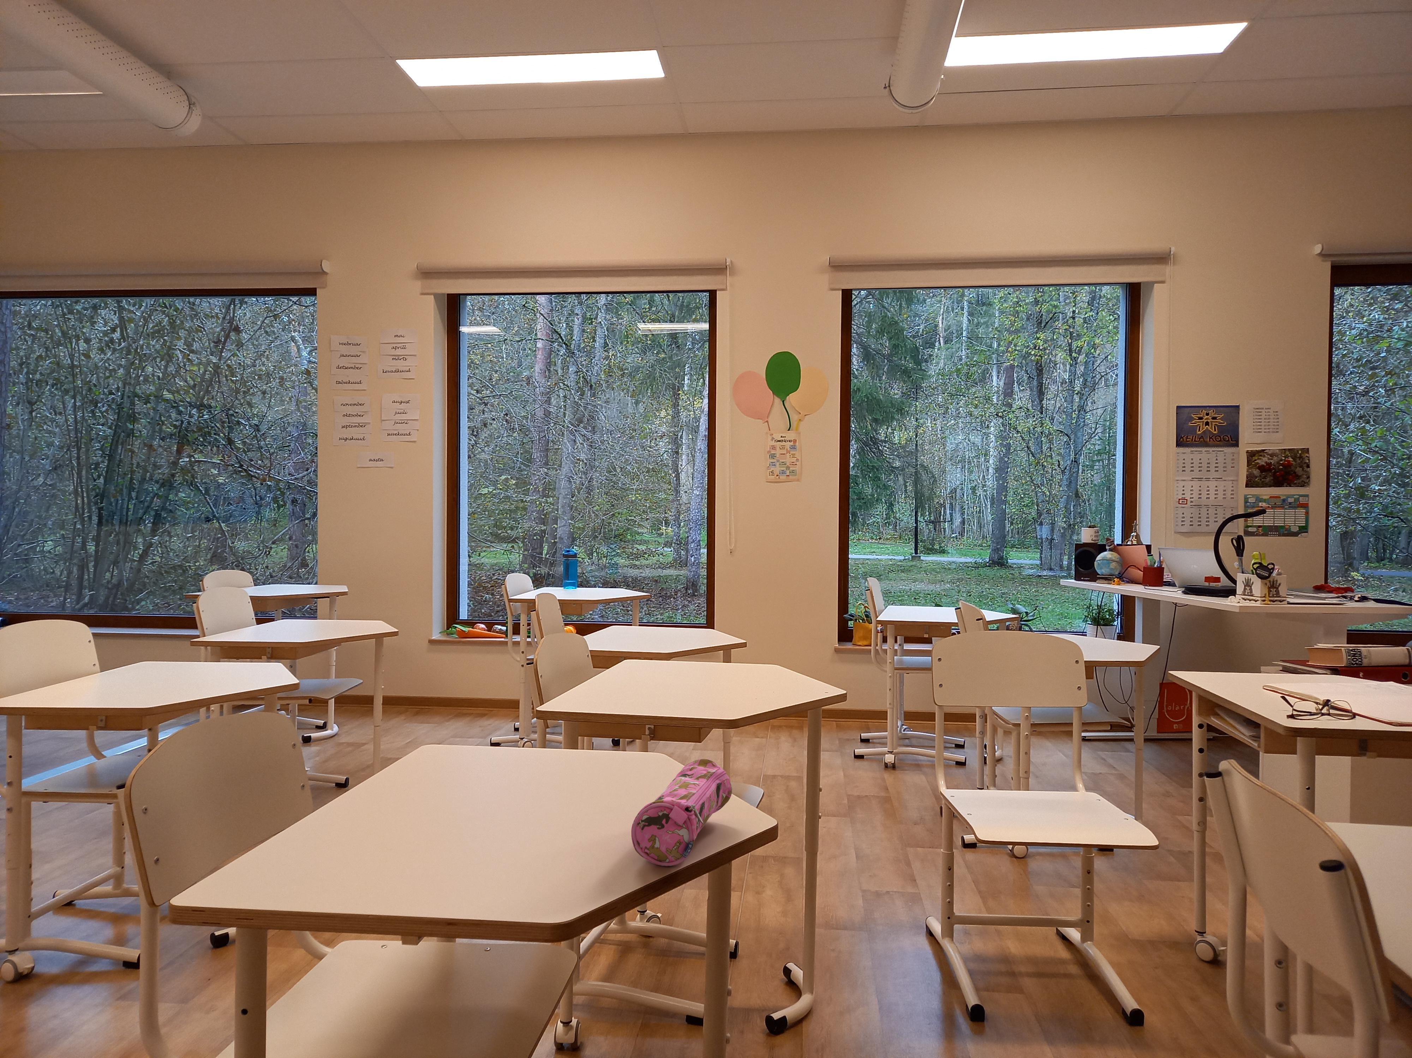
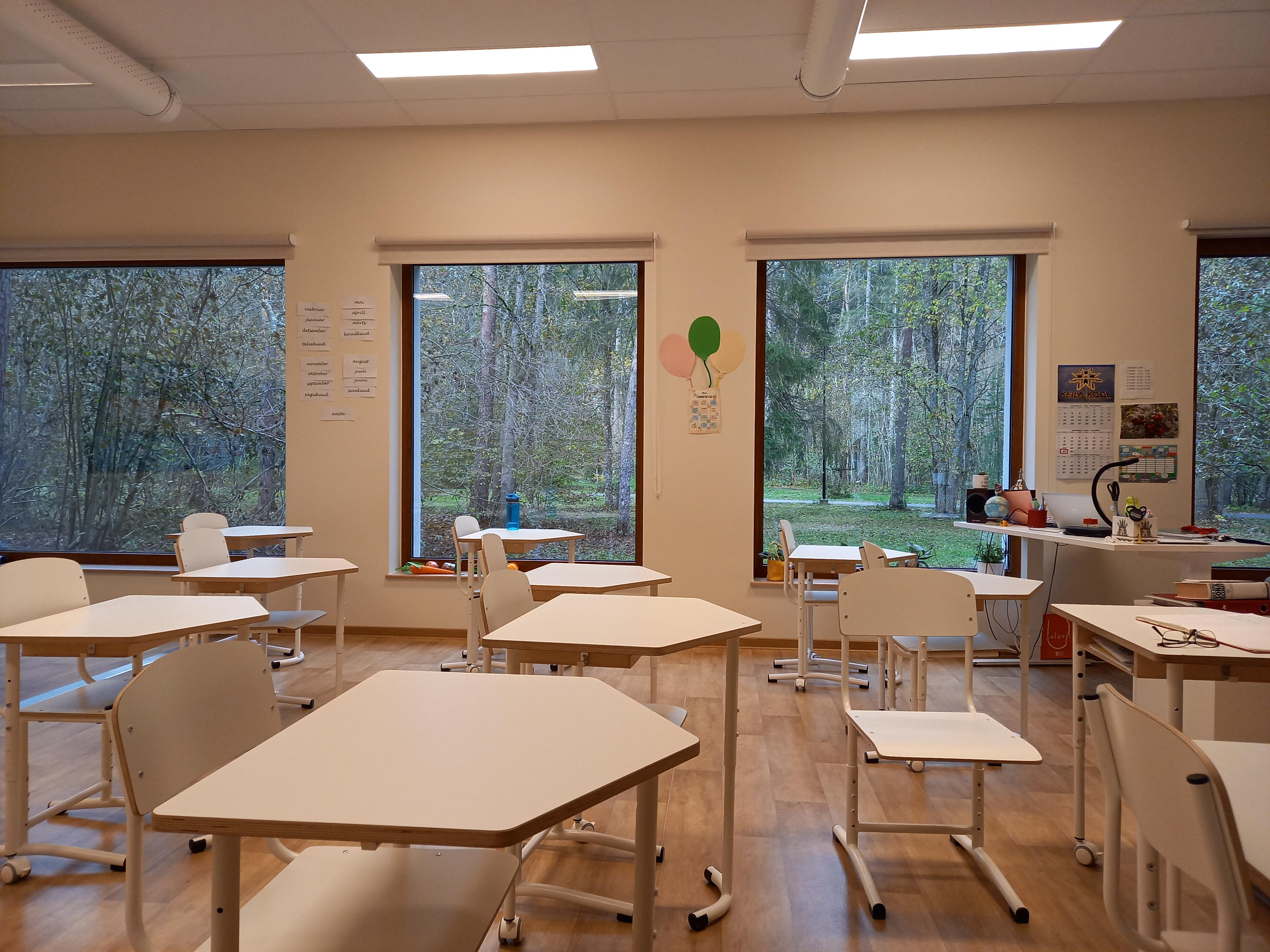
- pencil case [630,758,733,867]
